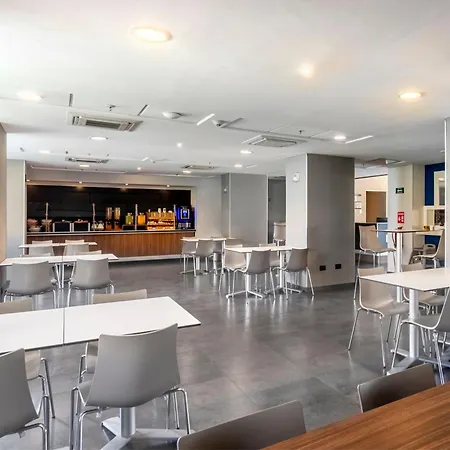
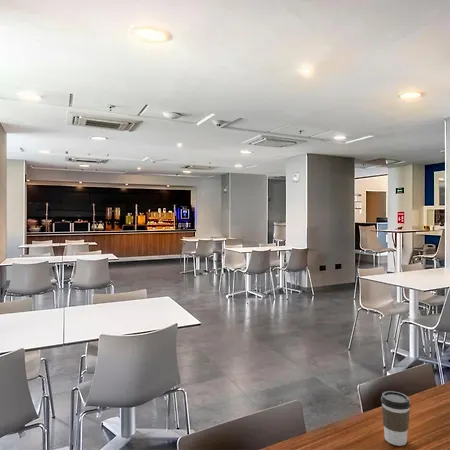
+ coffee cup [380,390,412,447]
